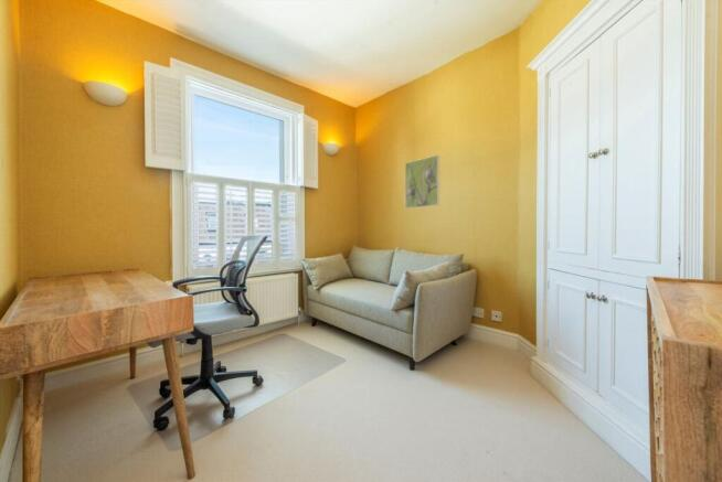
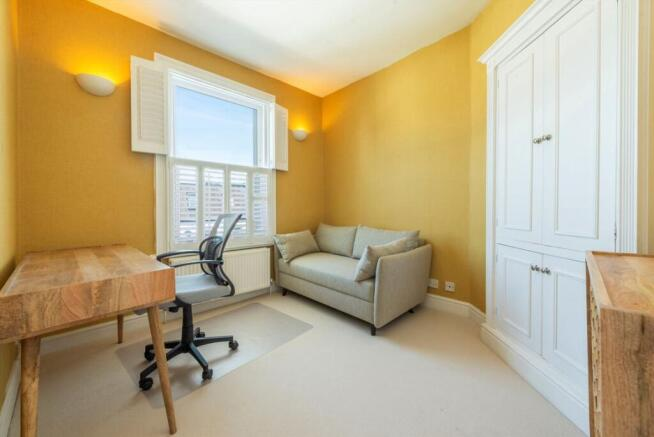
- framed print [404,154,440,210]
